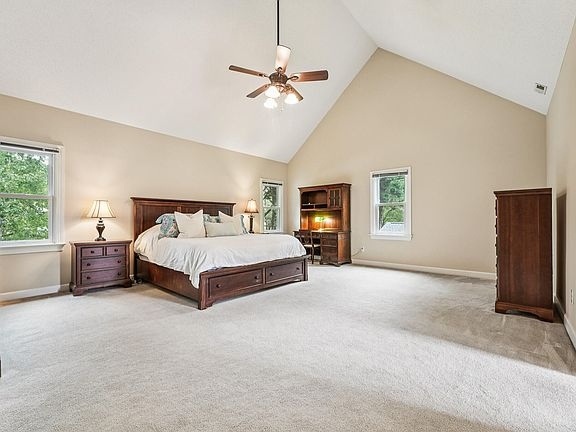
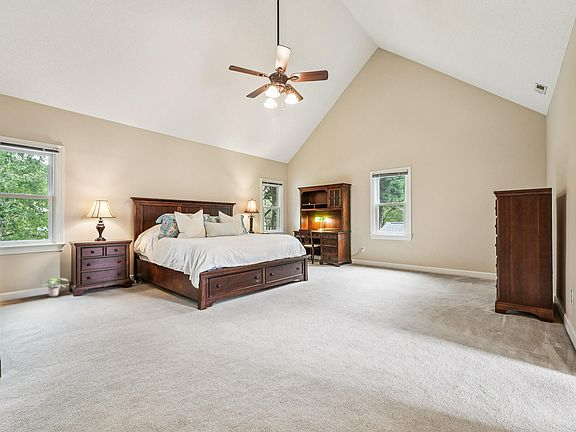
+ potted plant [41,277,69,298]
